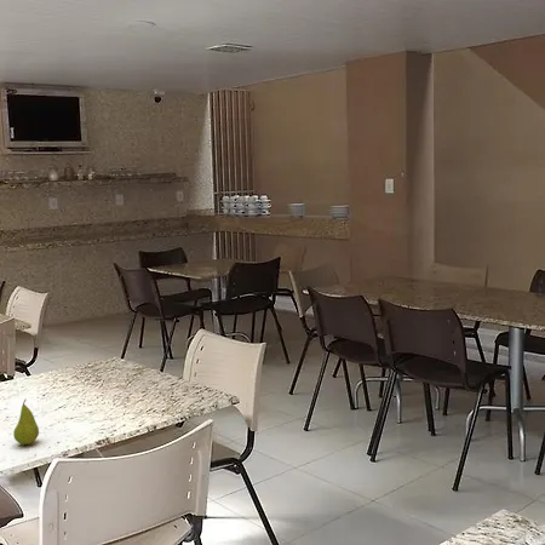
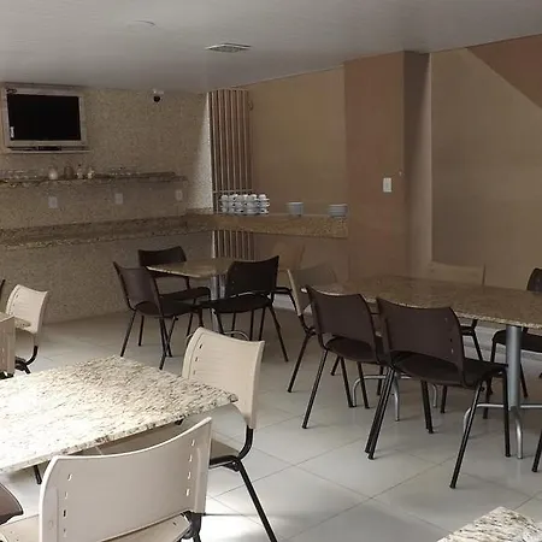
- fruit [12,398,40,446]
